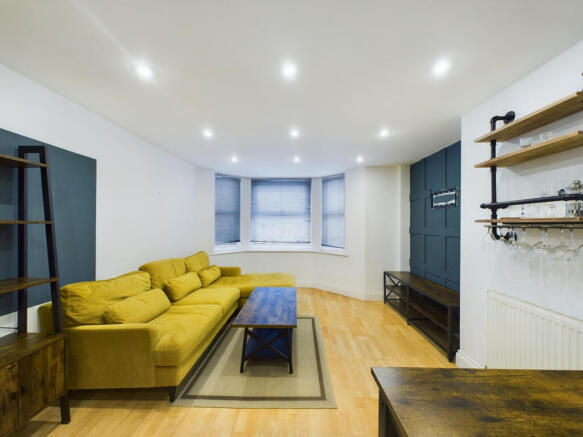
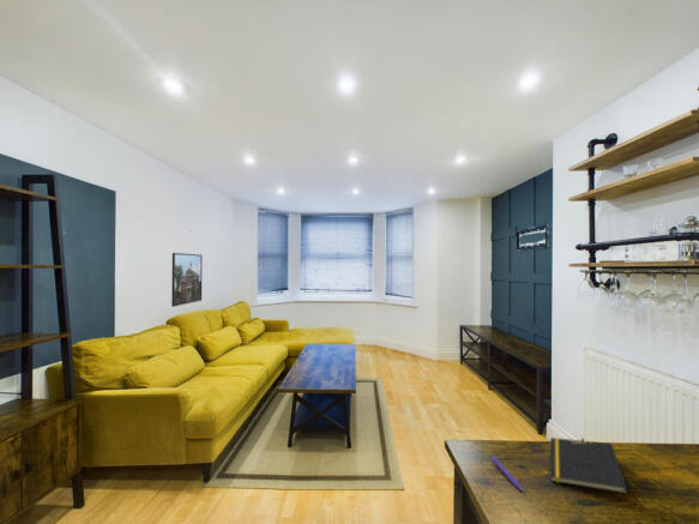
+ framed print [170,252,204,308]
+ pen [490,456,525,493]
+ notepad [549,436,629,495]
